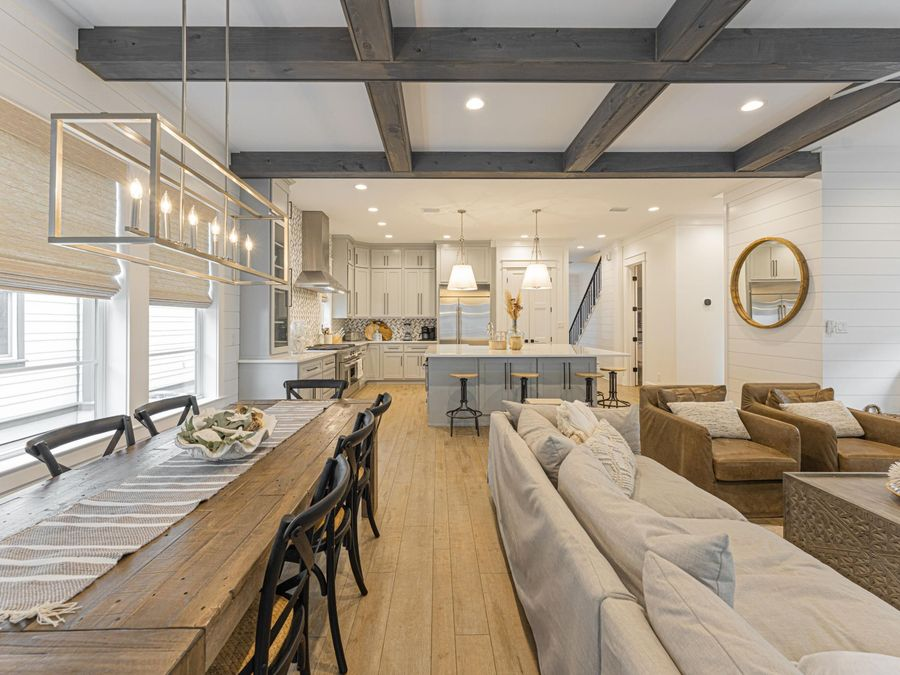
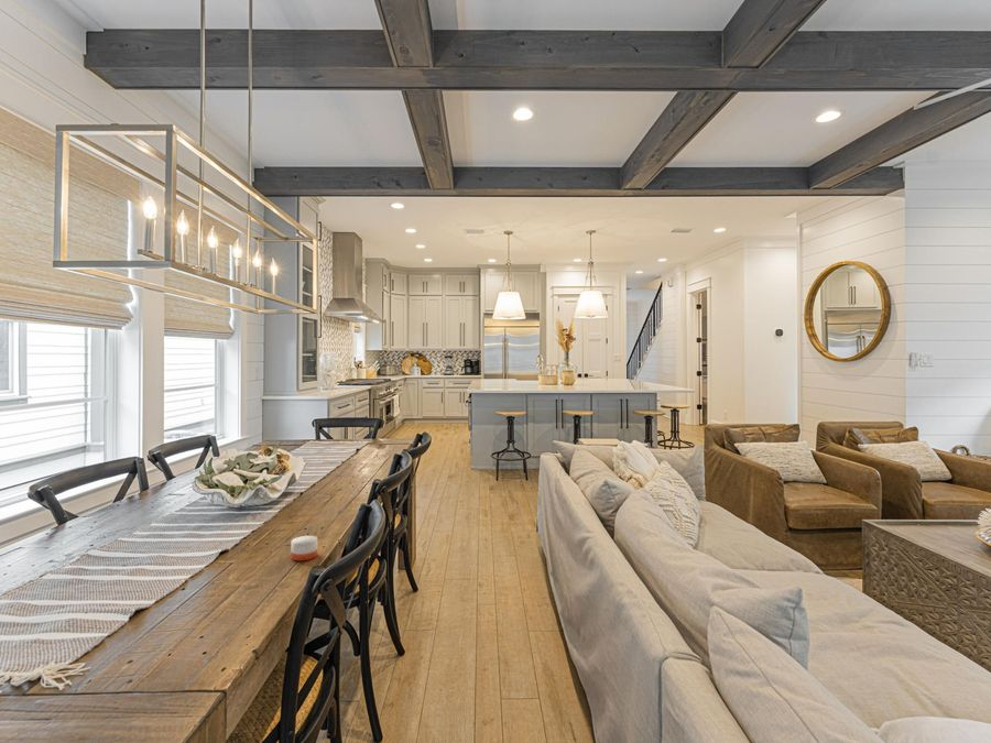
+ candle [290,529,318,561]
